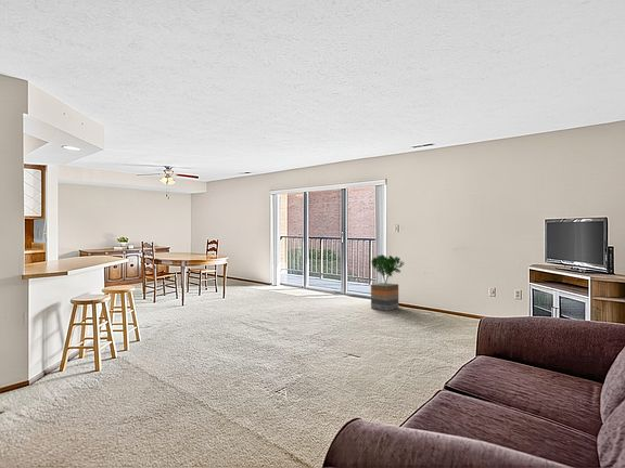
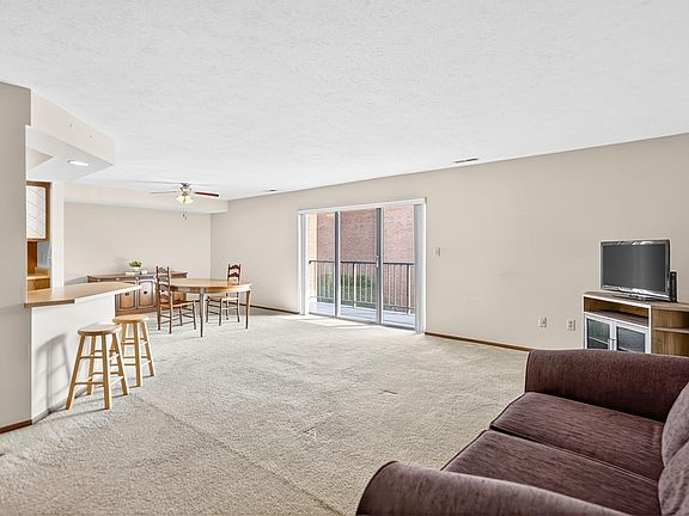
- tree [370,253,406,312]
